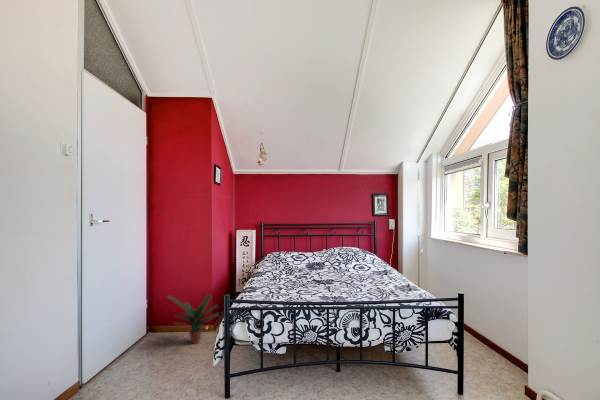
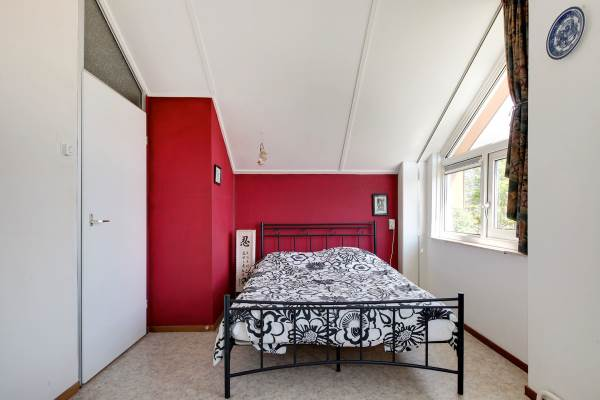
- potted plant [166,293,220,345]
